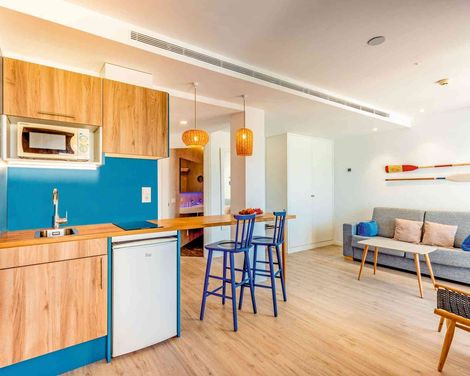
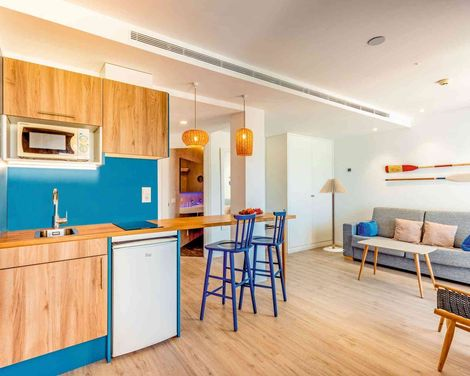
+ floor lamp [318,178,349,253]
